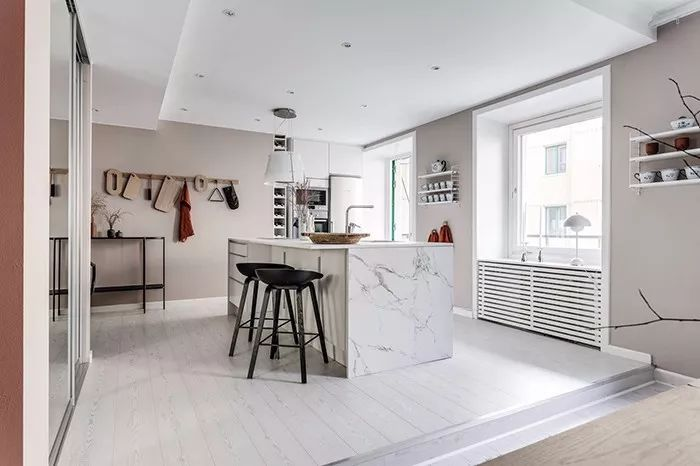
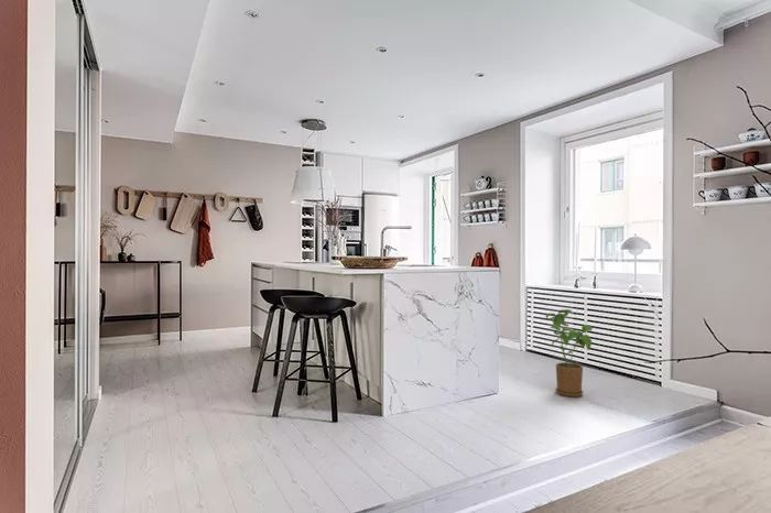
+ house plant [544,308,594,397]
